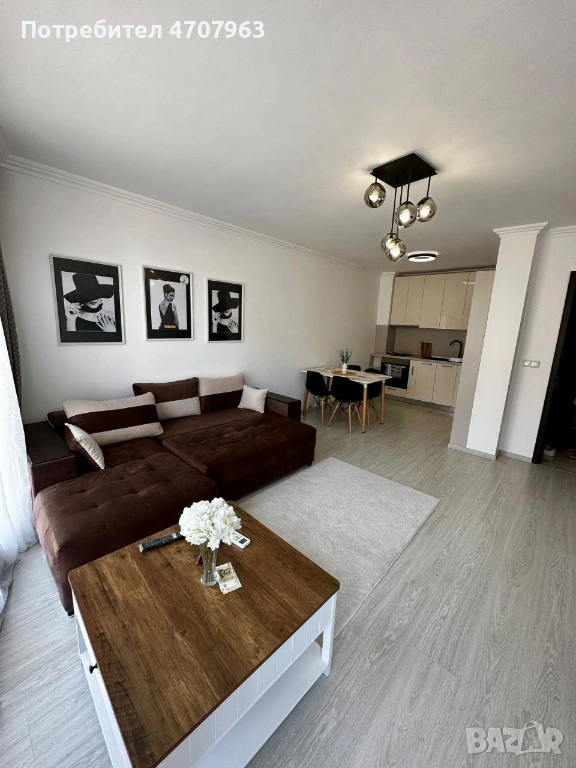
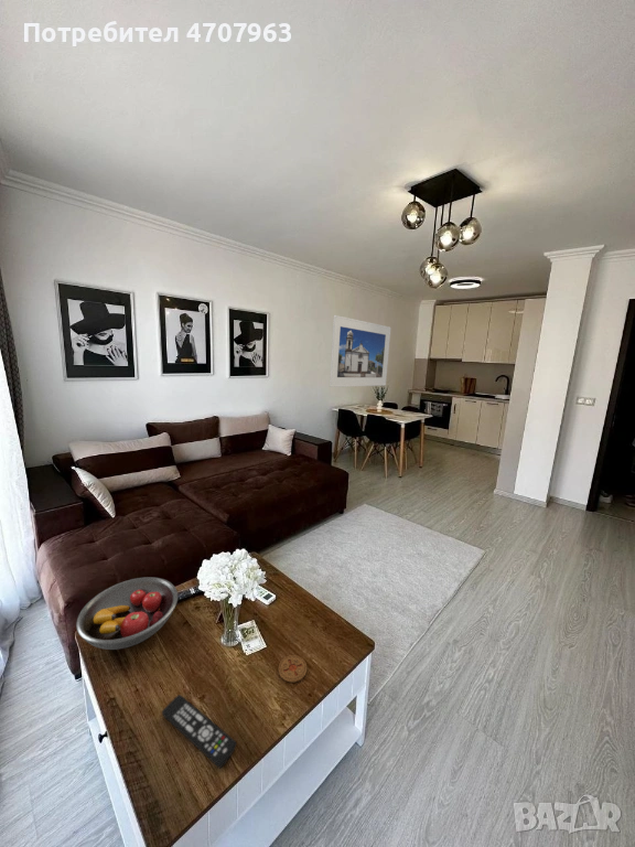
+ fruit bowl [75,577,179,651]
+ remote control [161,694,238,770]
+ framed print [329,314,391,388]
+ coaster [278,654,308,684]
